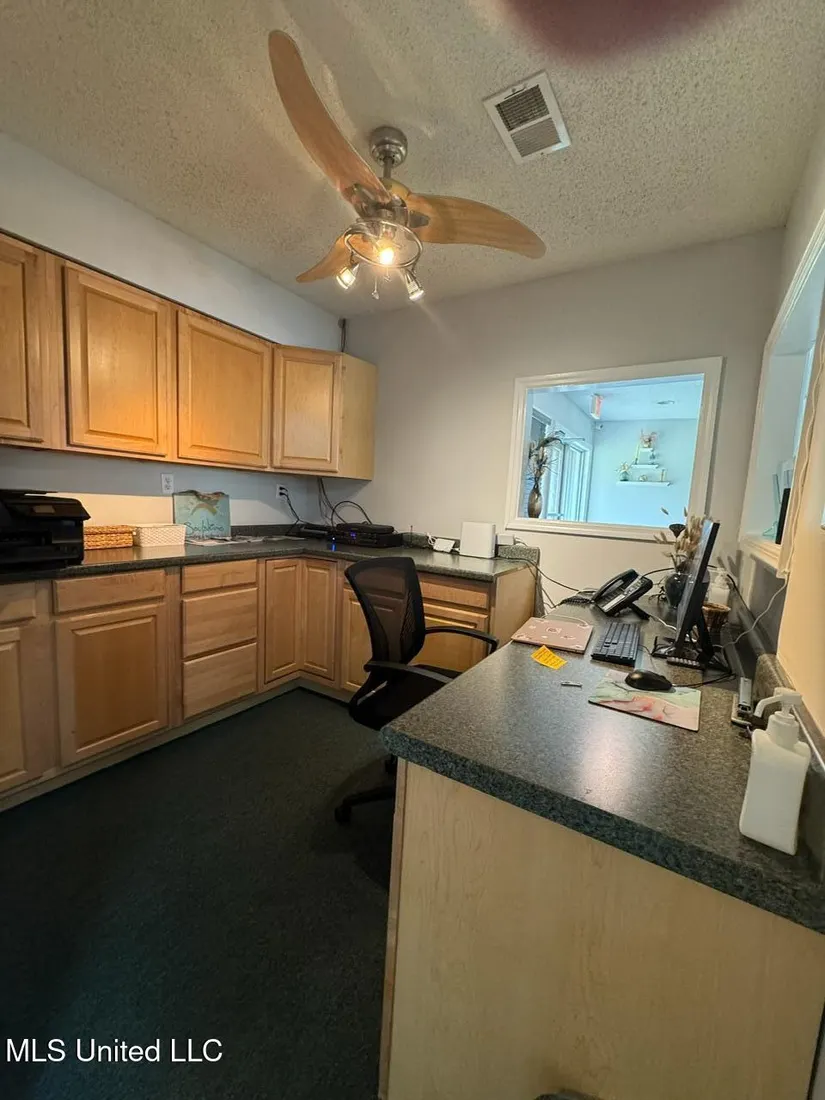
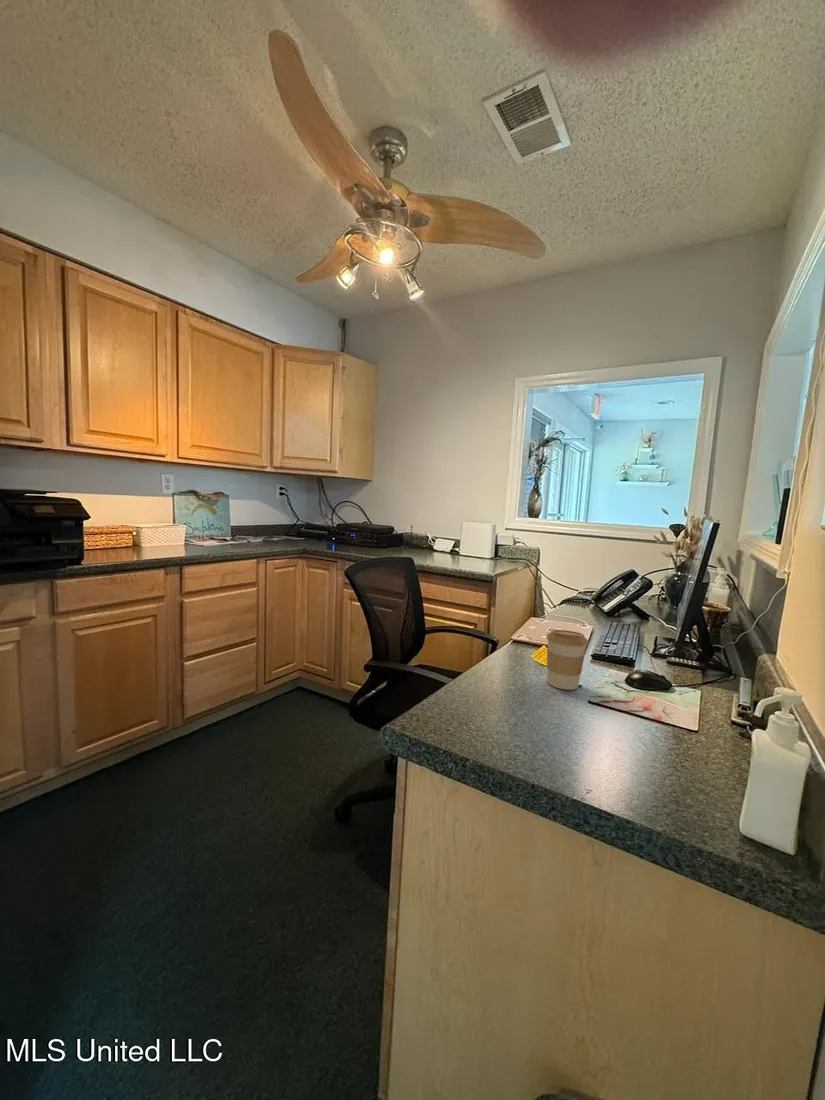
+ coffee cup [545,629,589,691]
